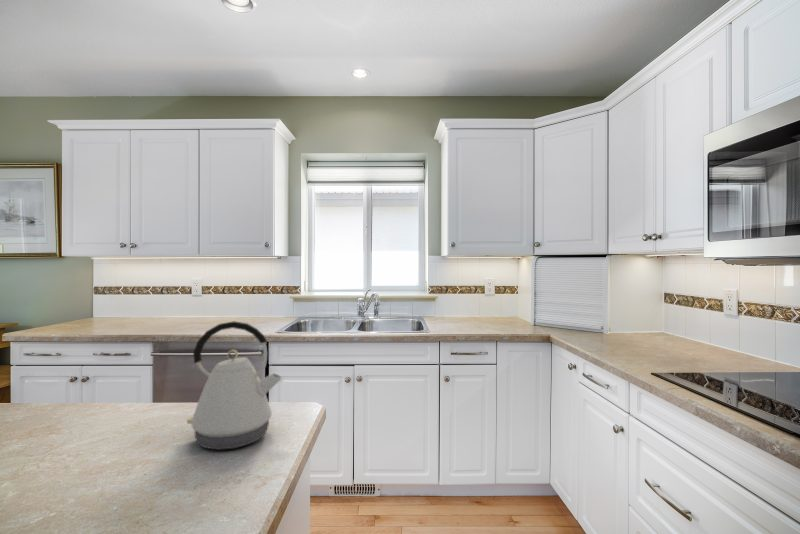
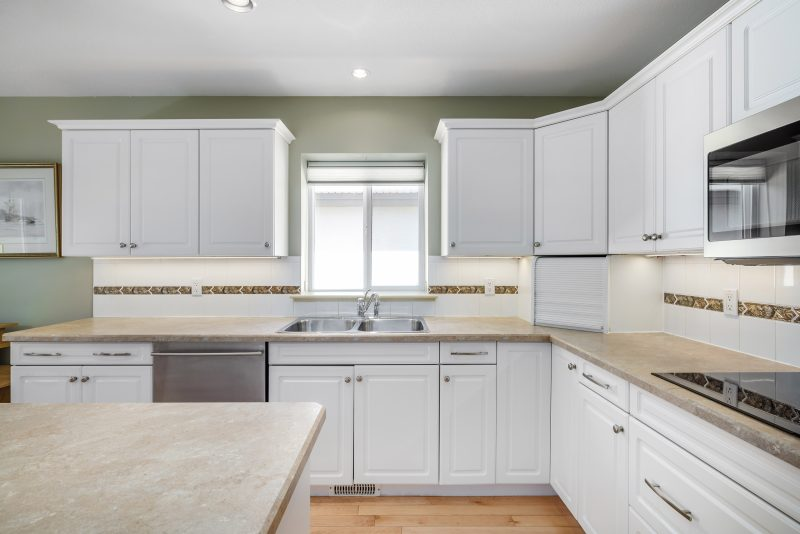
- kettle [186,320,283,451]
